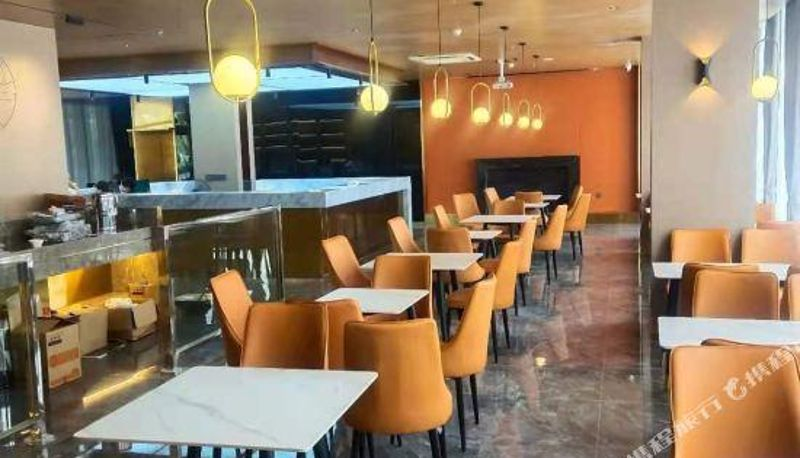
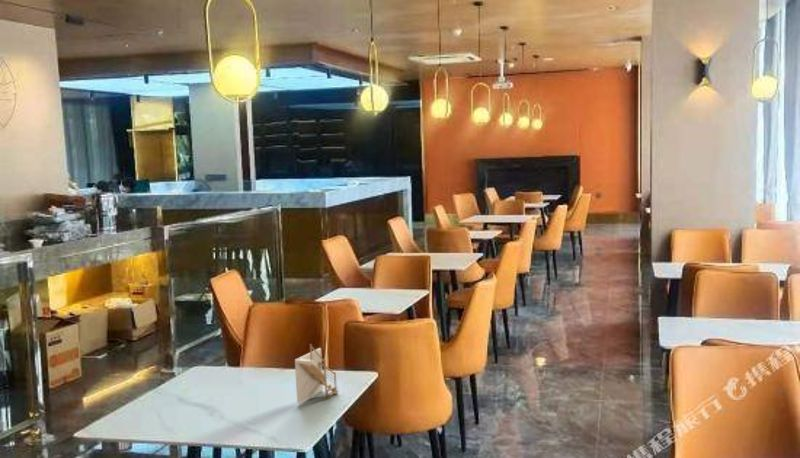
+ napkin holder [294,343,340,405]
